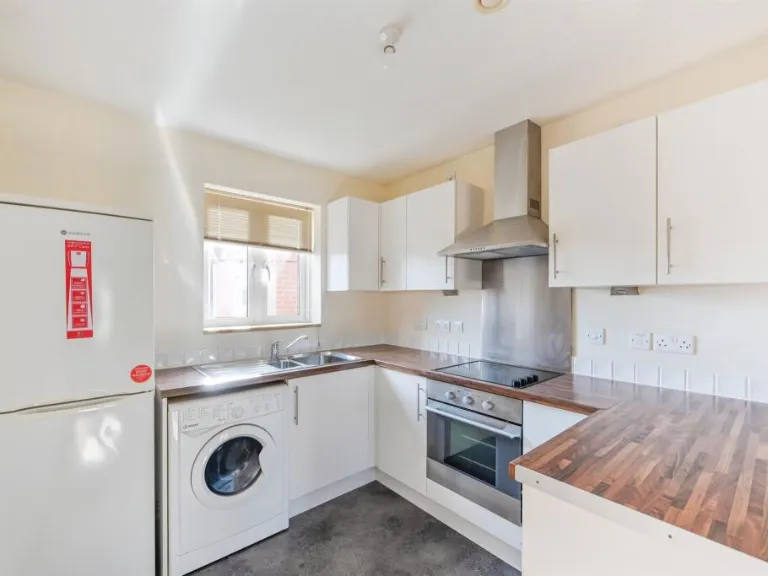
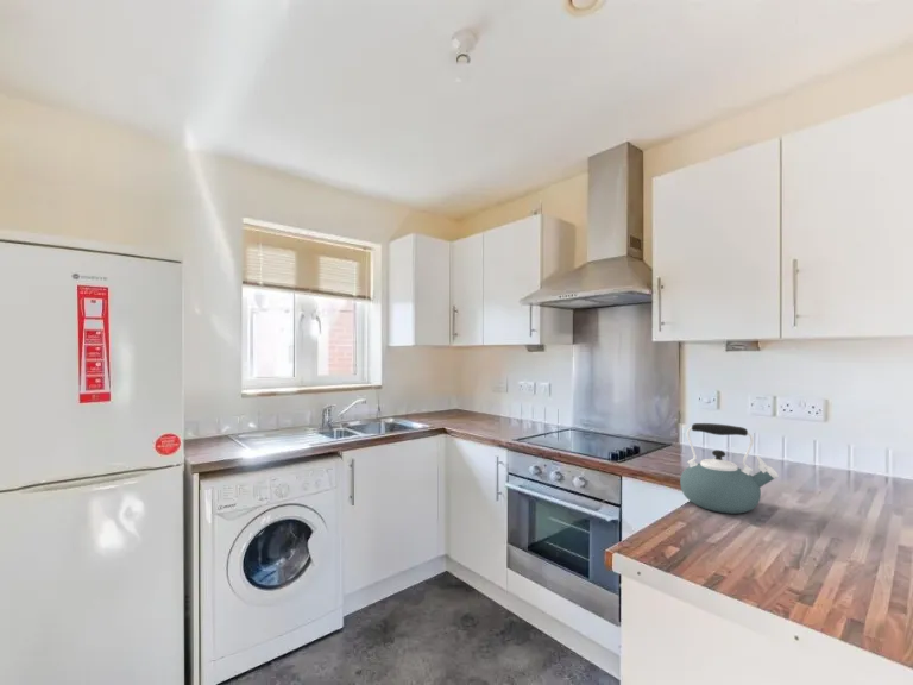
+ kettle [679,422,780,515]
